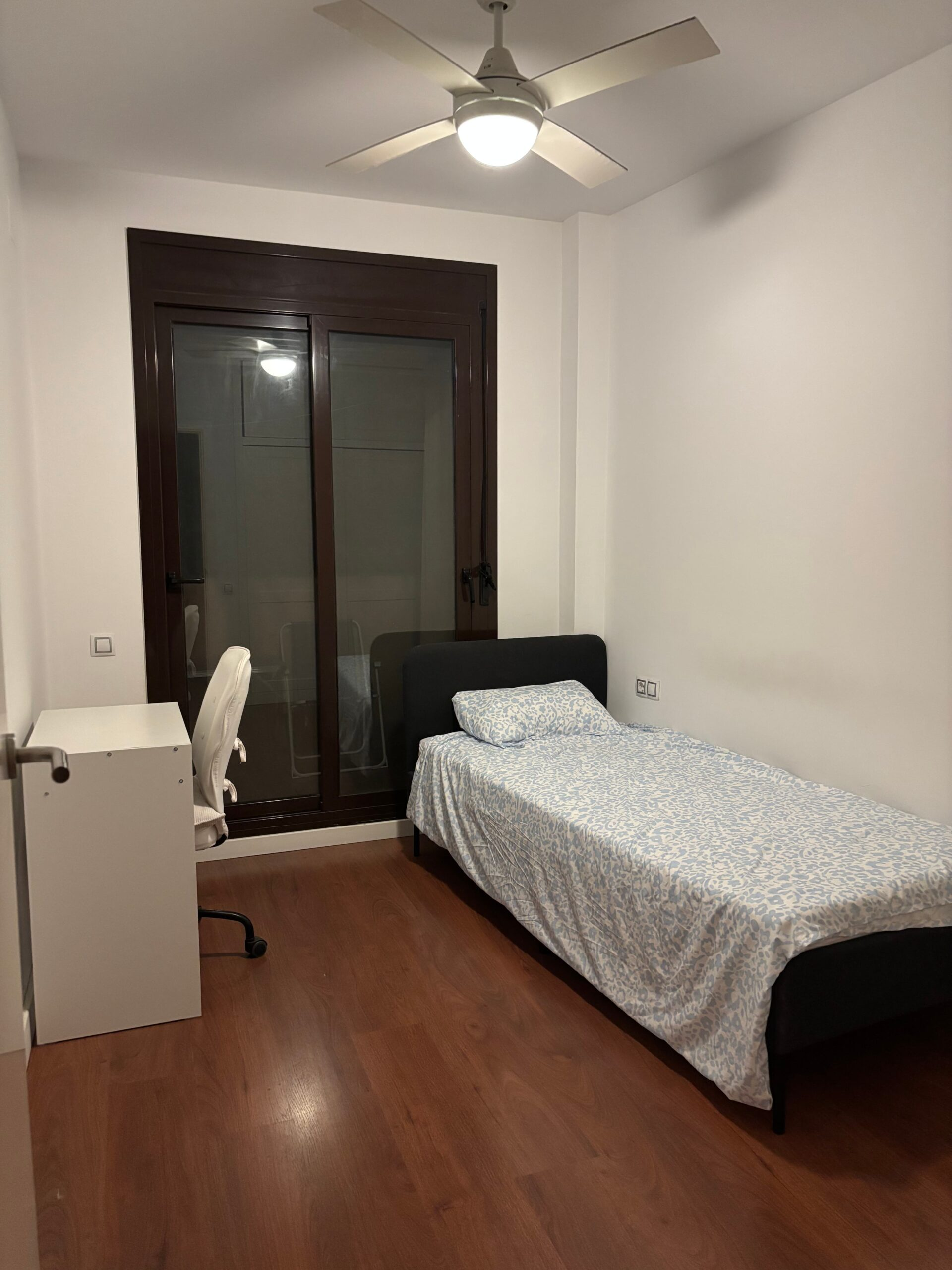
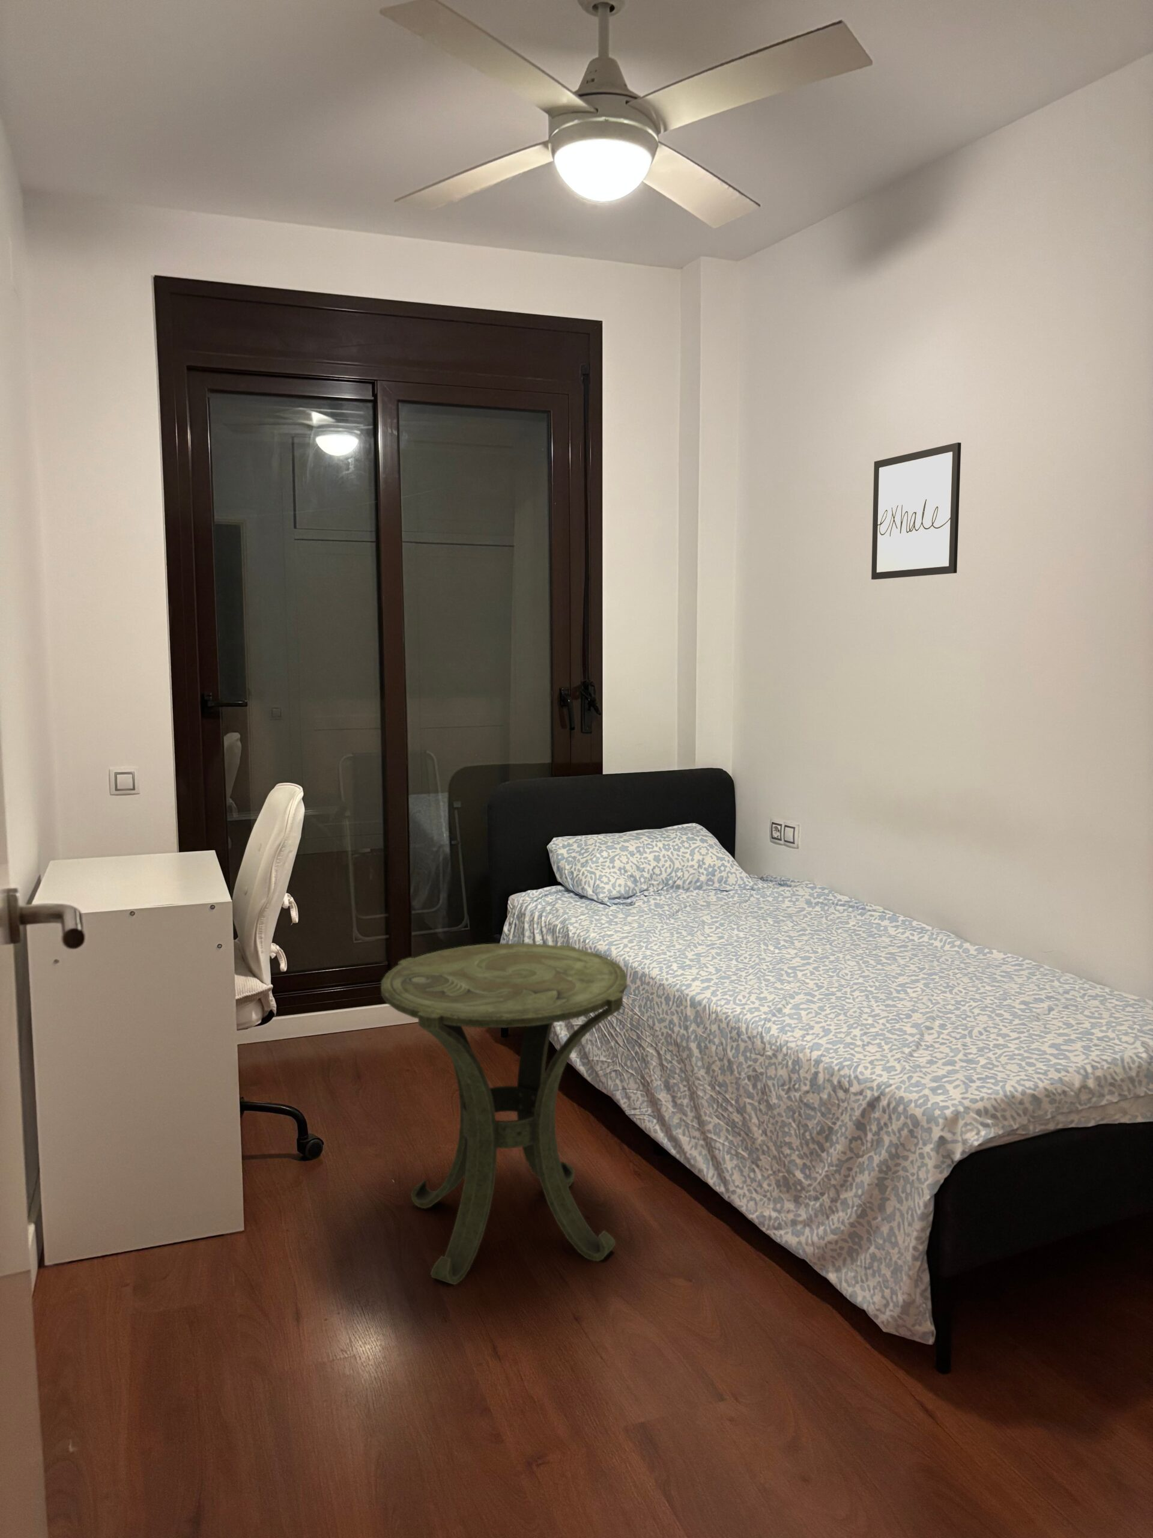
+ wall art [871,442,962,580]
+ side table [380,942,627,1285]
